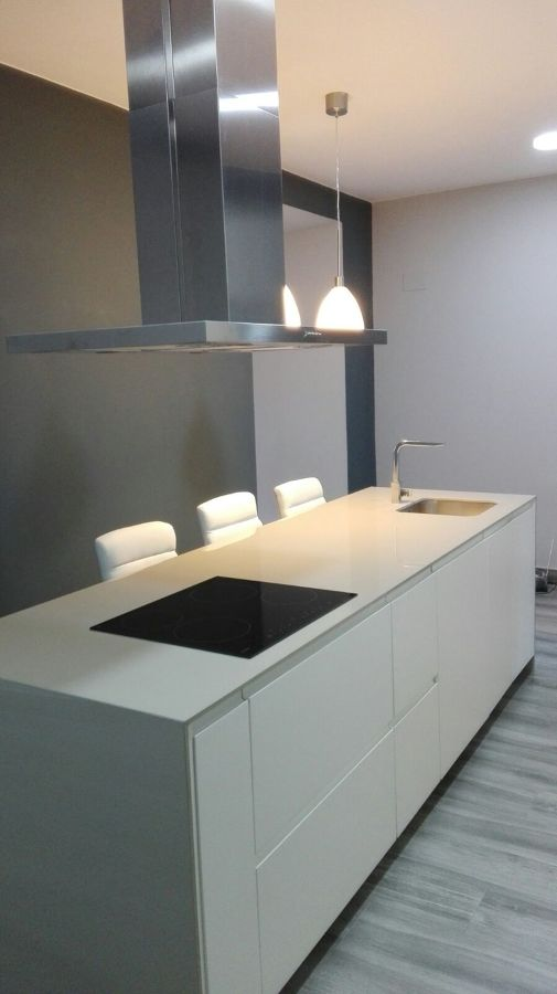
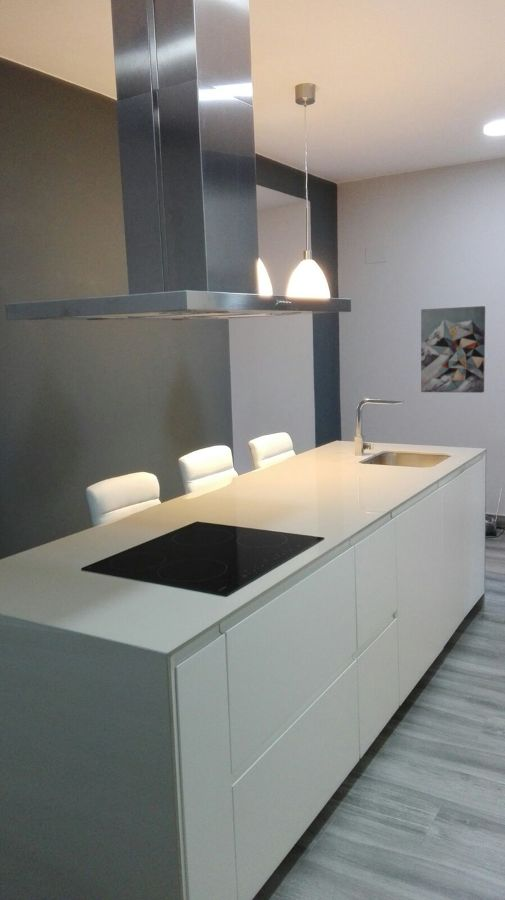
+ wall art [420,305,486,394]
